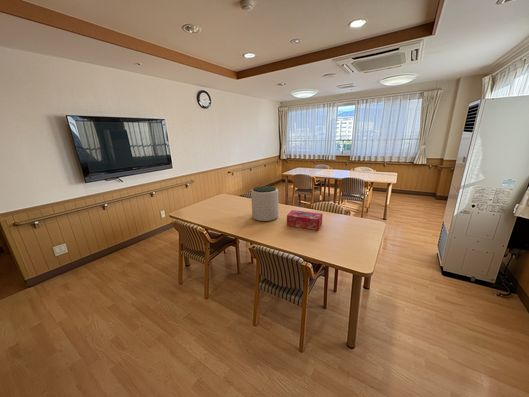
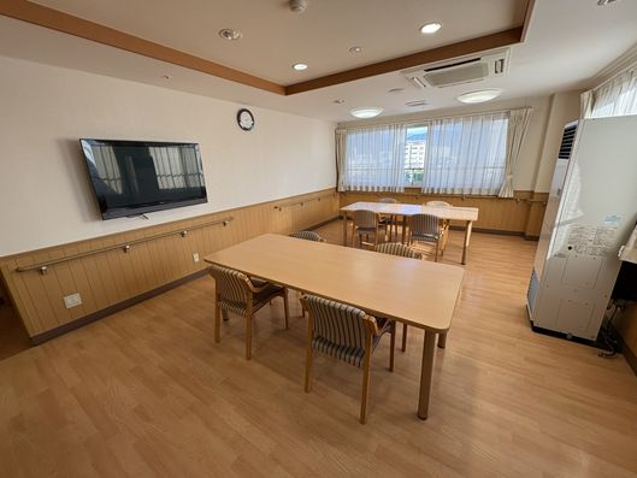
- tissue box [286,209,324,231]
- plant pot [250,185,280,222]
